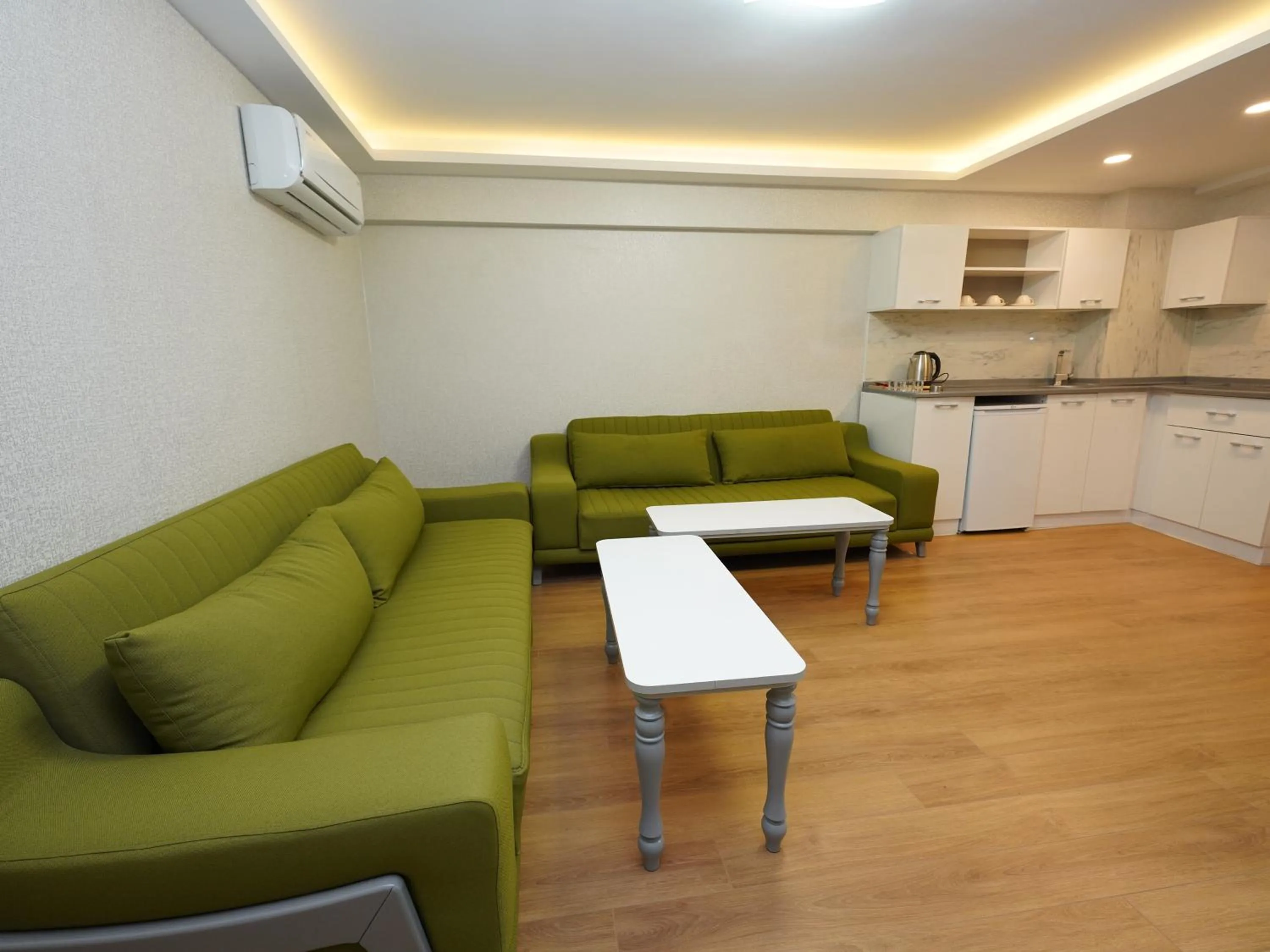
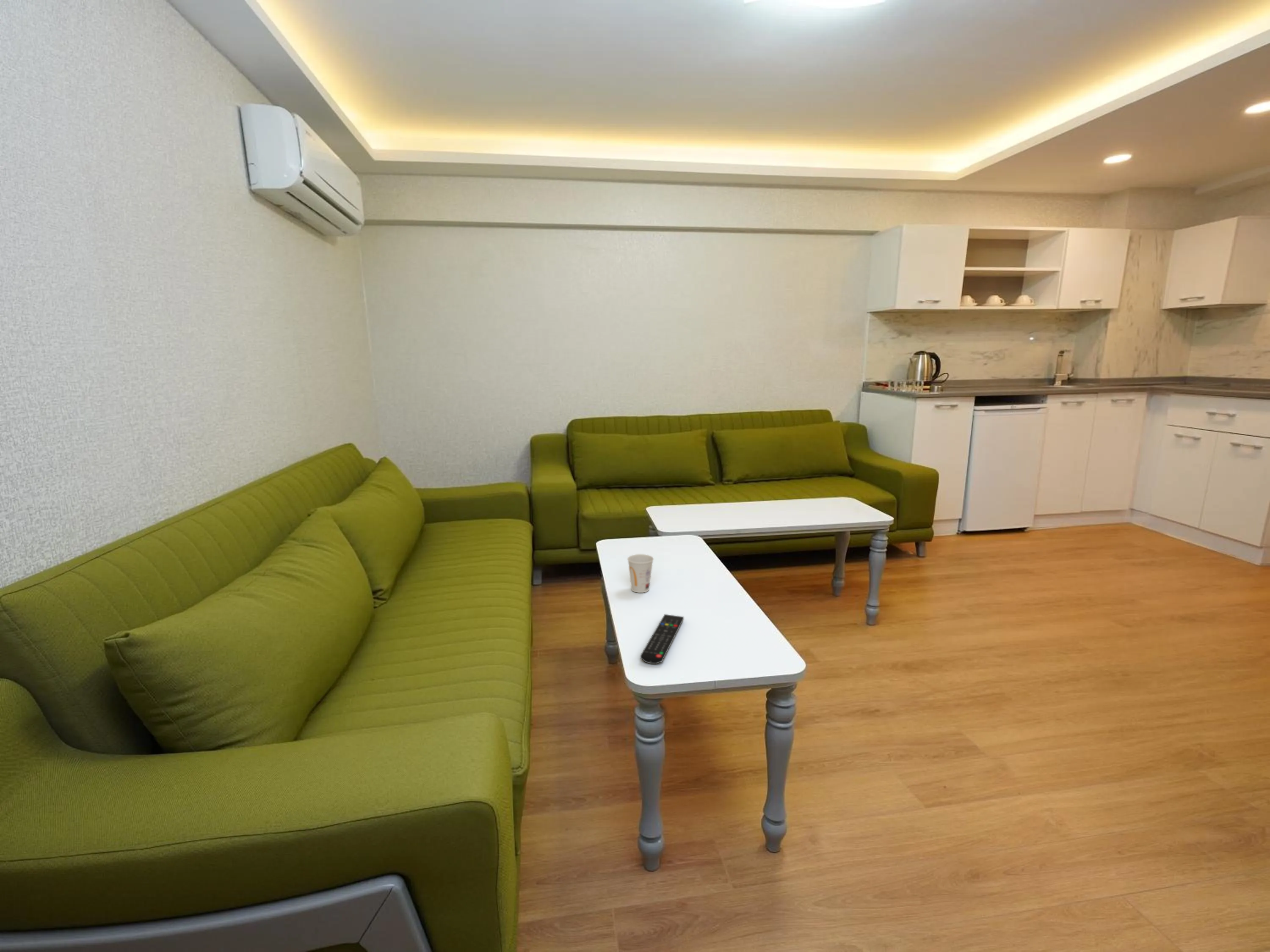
+ remote control [640,614,684,664]
+ cup [627,554,654,593]
